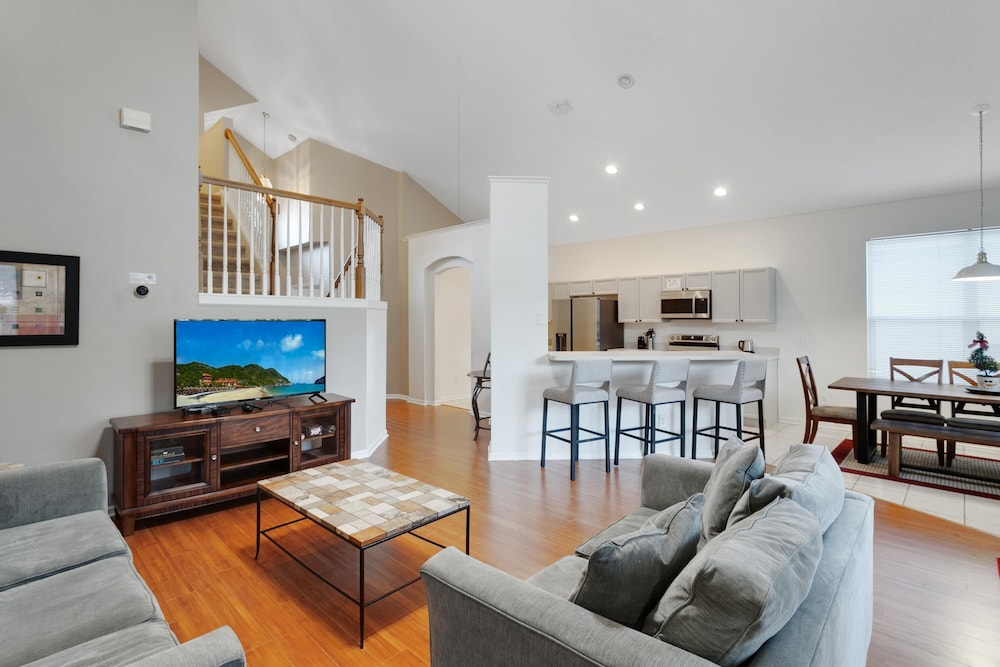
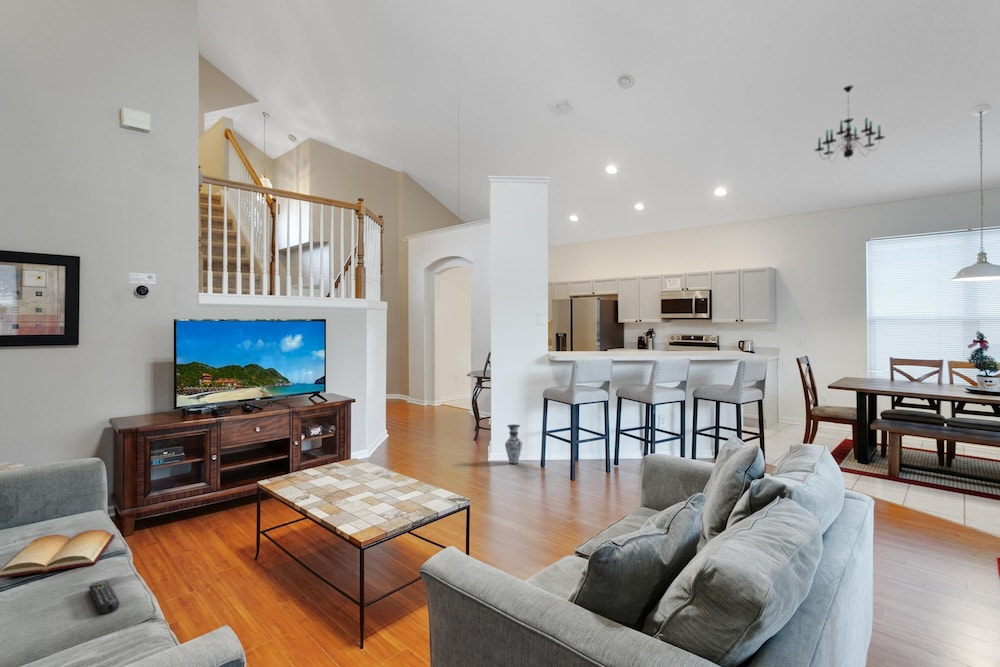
+ vase [504,423,523,465]
+ remote control [88,580,120,614]
+ bible [0,529,116,579]
+ chandelier [814,85,886,163]
